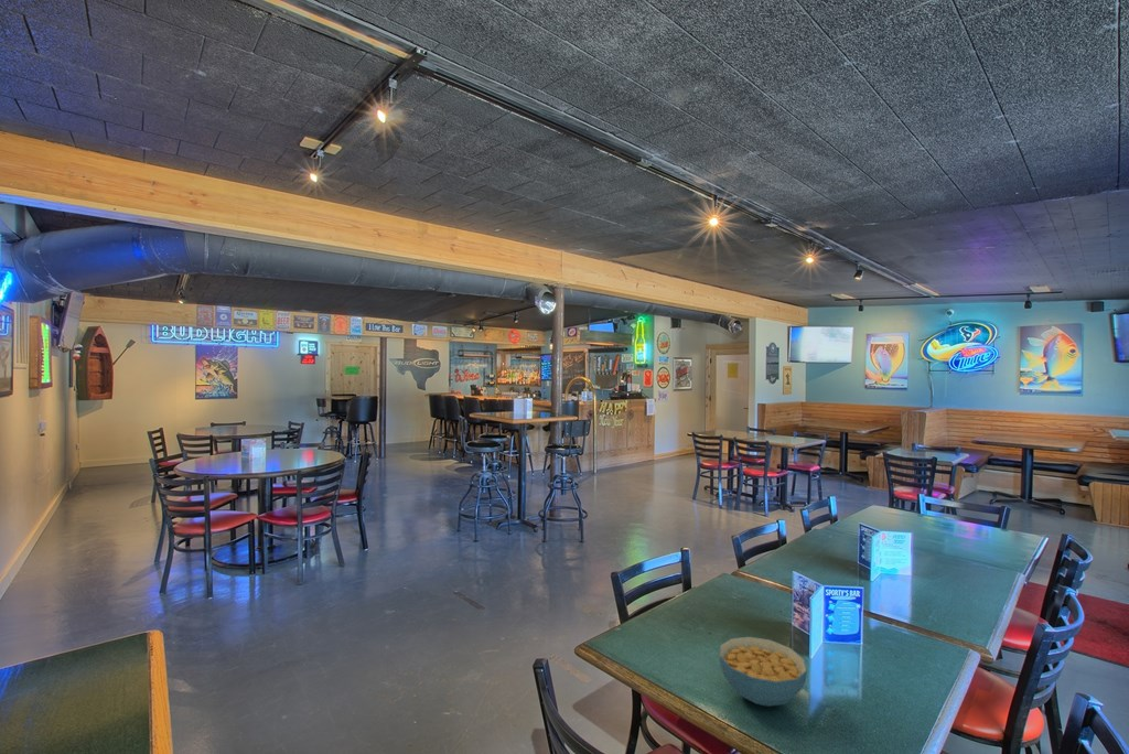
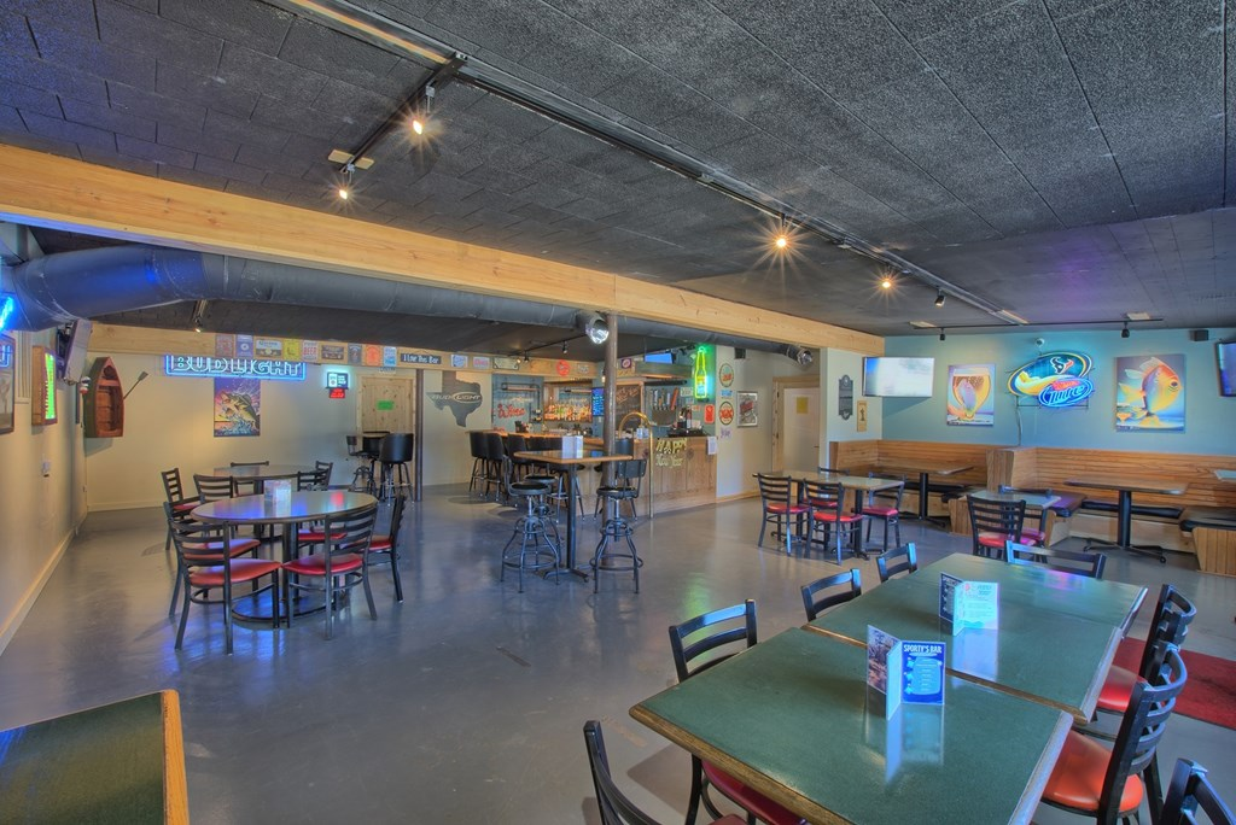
- cereal bowl [718,636,808,708]
